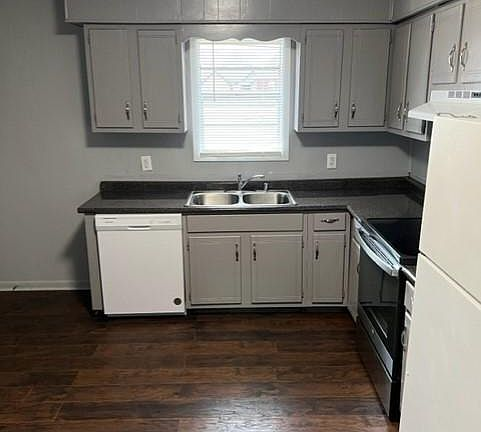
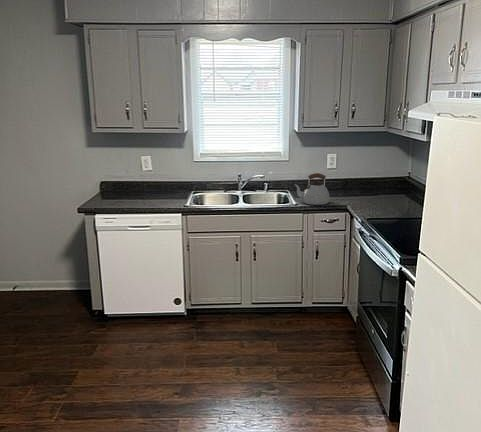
+ kettle [294,172,331,206]
